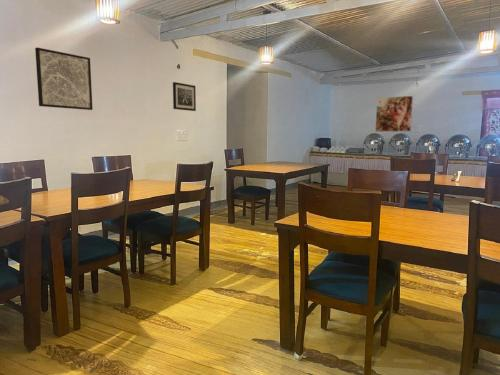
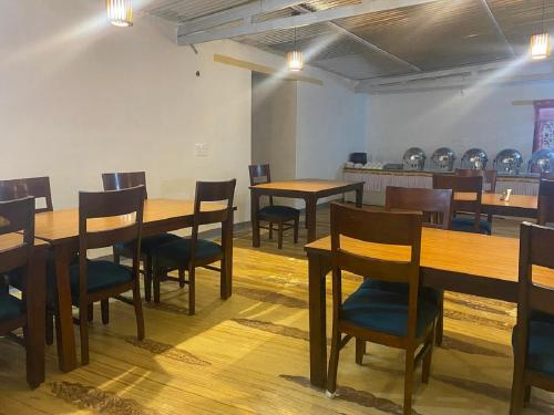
- wall art [172,81,197,112]
- wall art [34,46,94,111]
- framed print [374,95,414,133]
